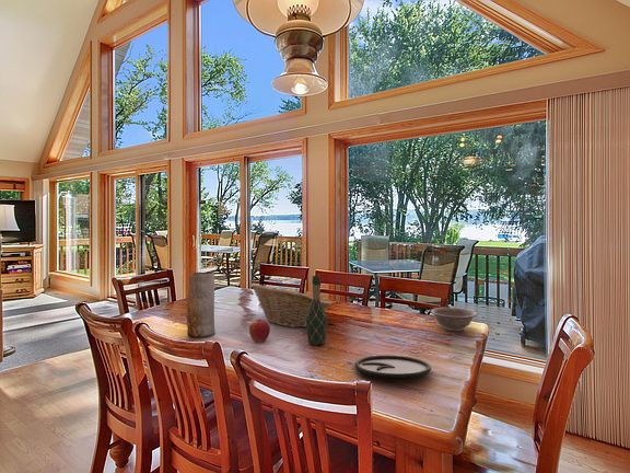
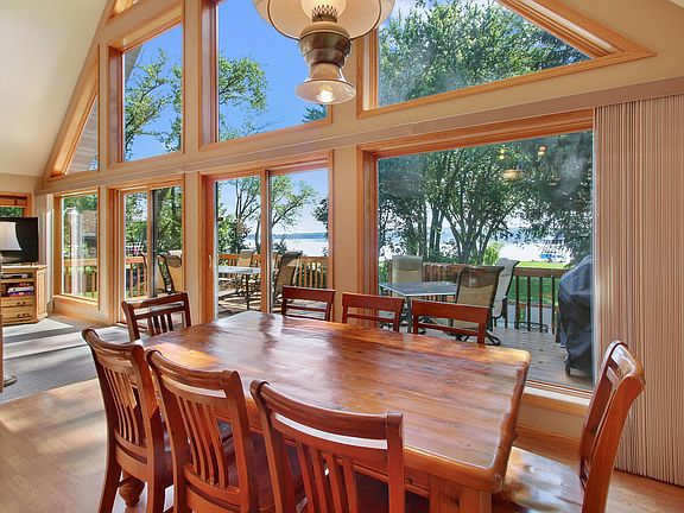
- vase [186,270,217,338]
- plate [353,355,432,379]
- decorative bowl [429,307,478,332]
- fruit basket [249,281,332,328]
- apple [248,319,271,344]
- wine bottle [305,275,328,346]
